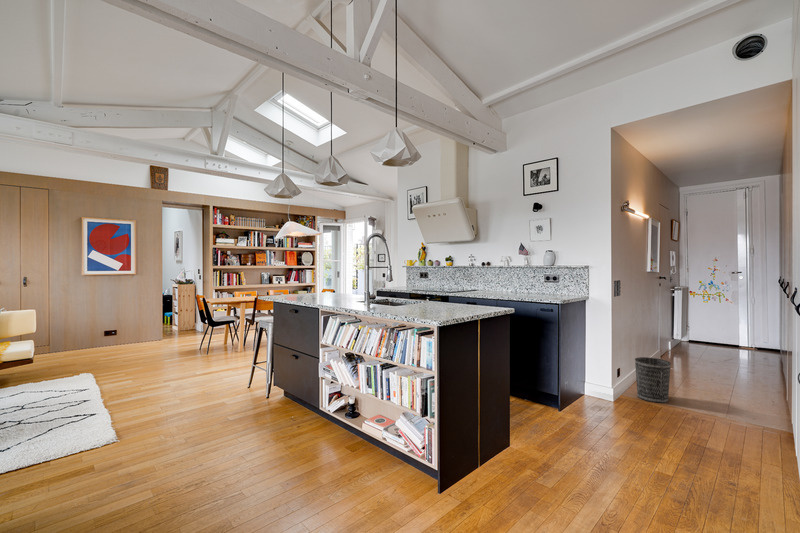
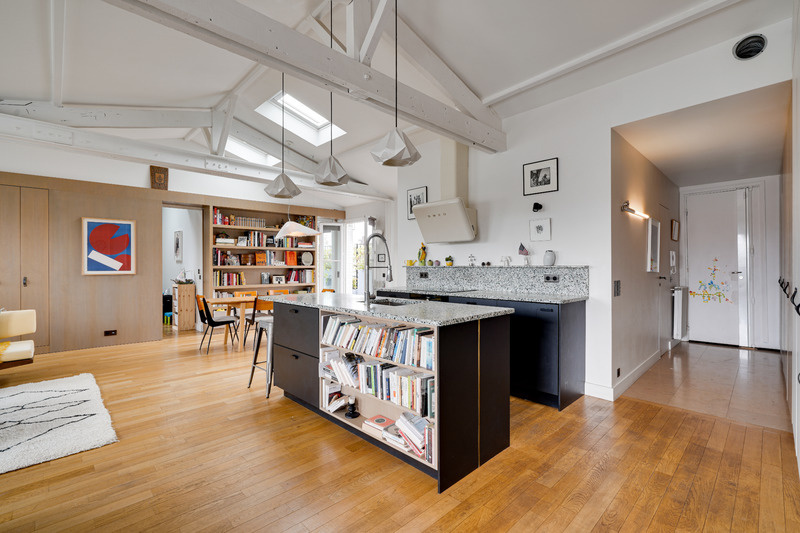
- wastebasket [634,356,672,404]
